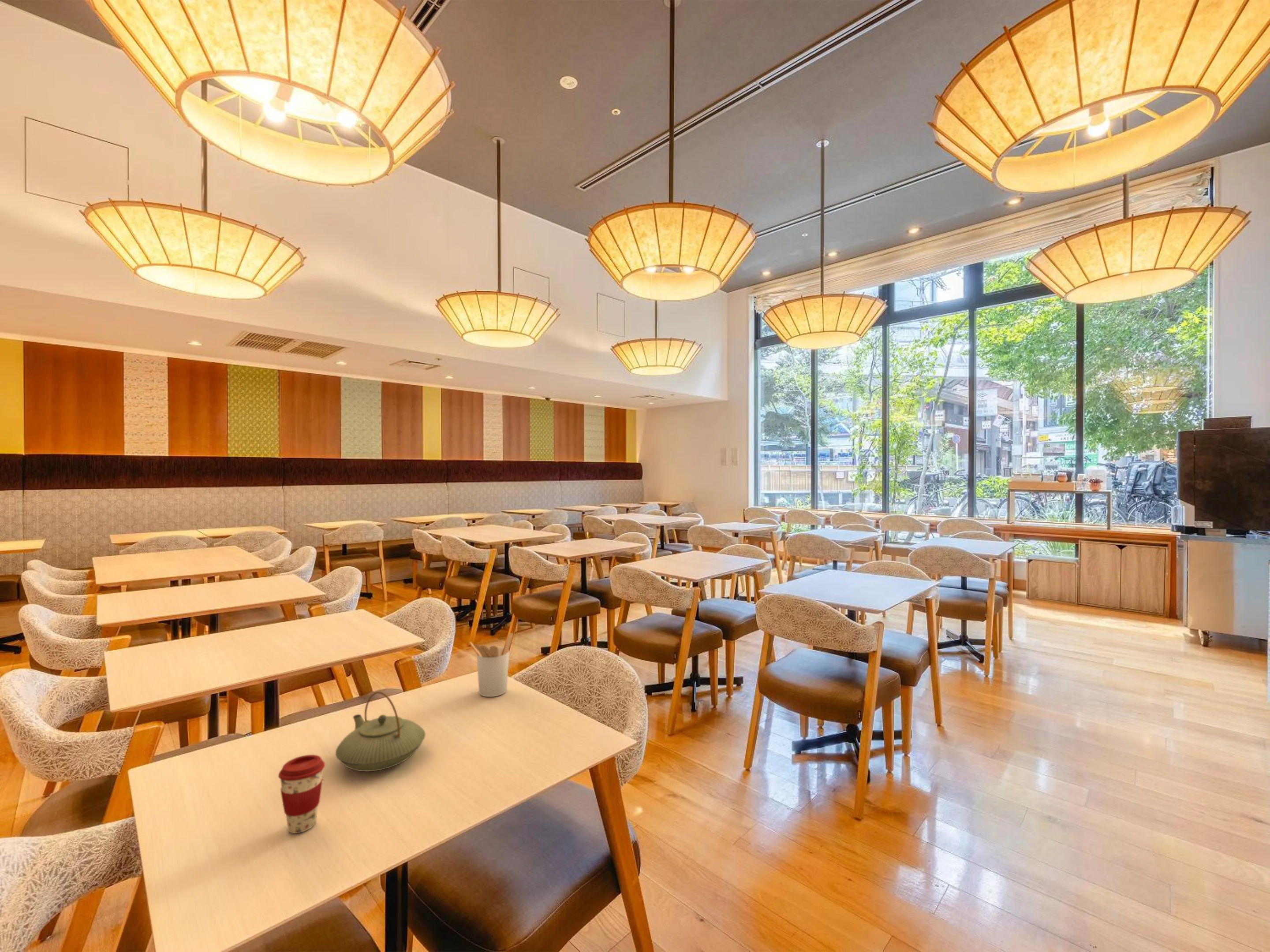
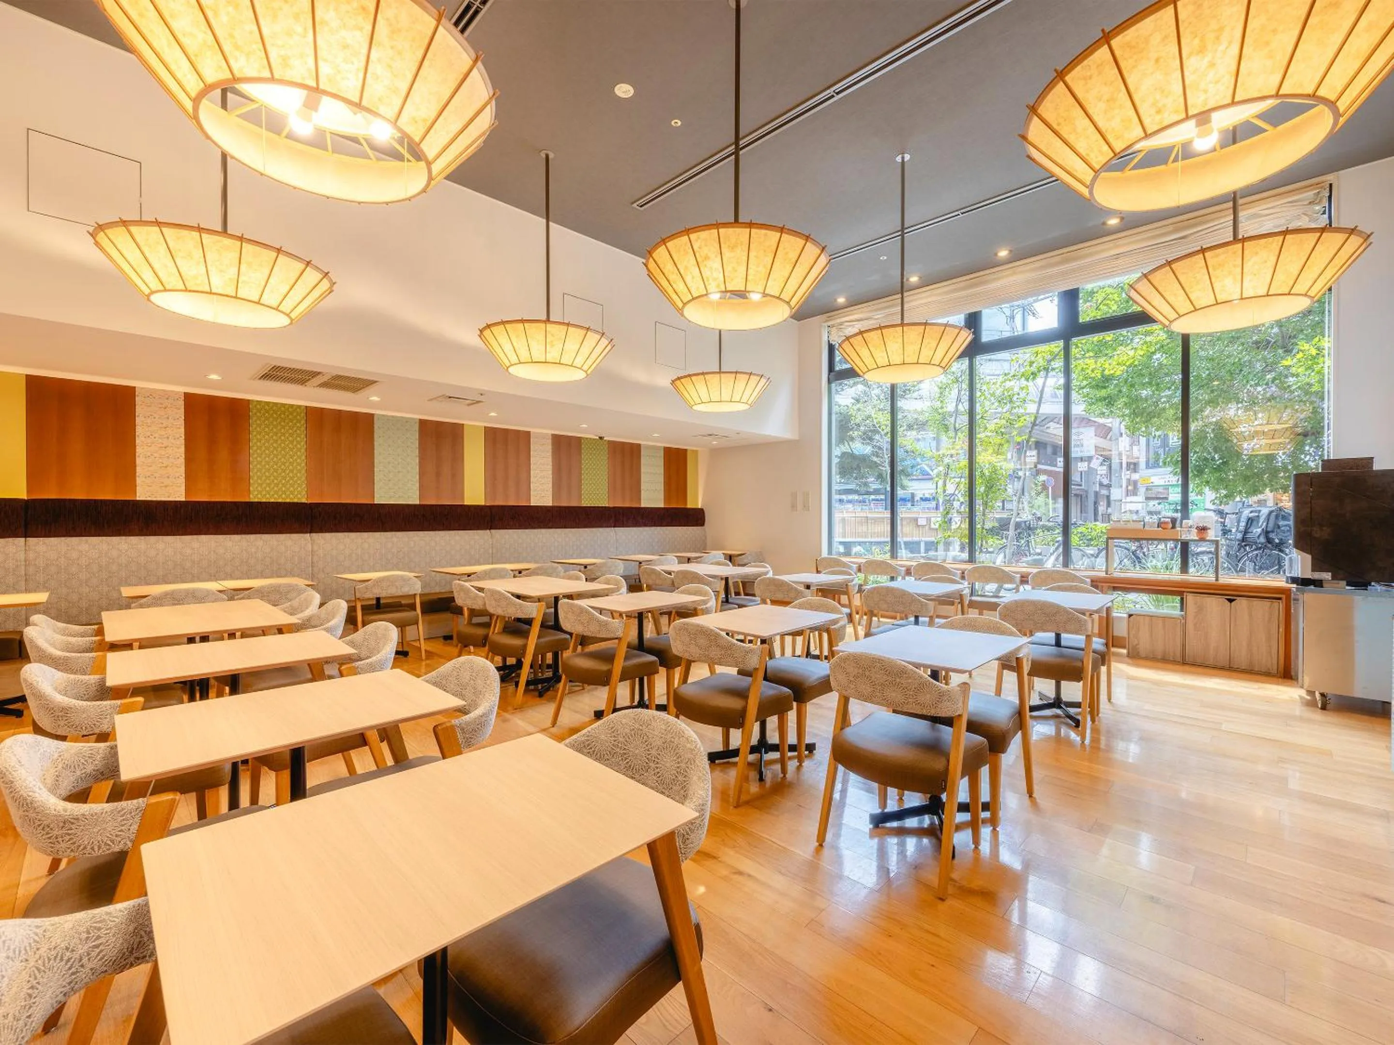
- coffee cup [278,754,325,834]
- utensil holder [469,632,514,697]
- teapot [335,691,426,772]
